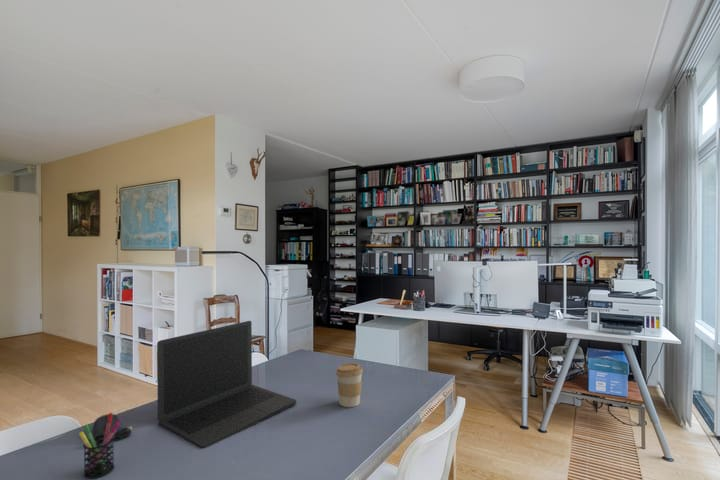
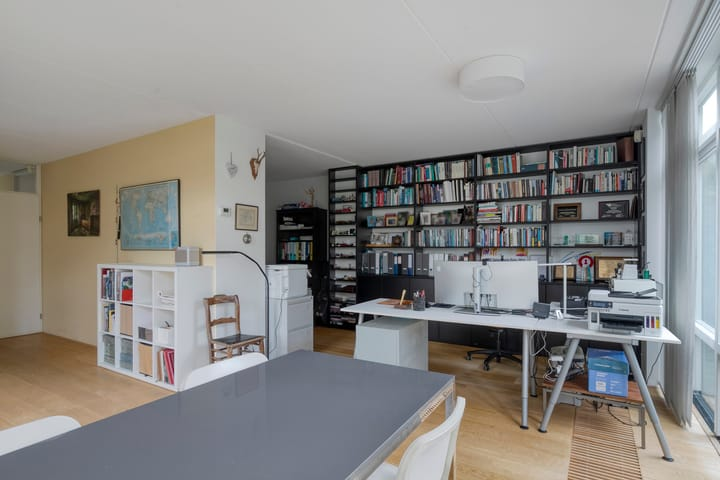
- coffee cup [335,362,364,408]
- computer mouse [90,413,133,446]
- laptop [156,320,297,449]
- pen holder [78,412,123,480]
